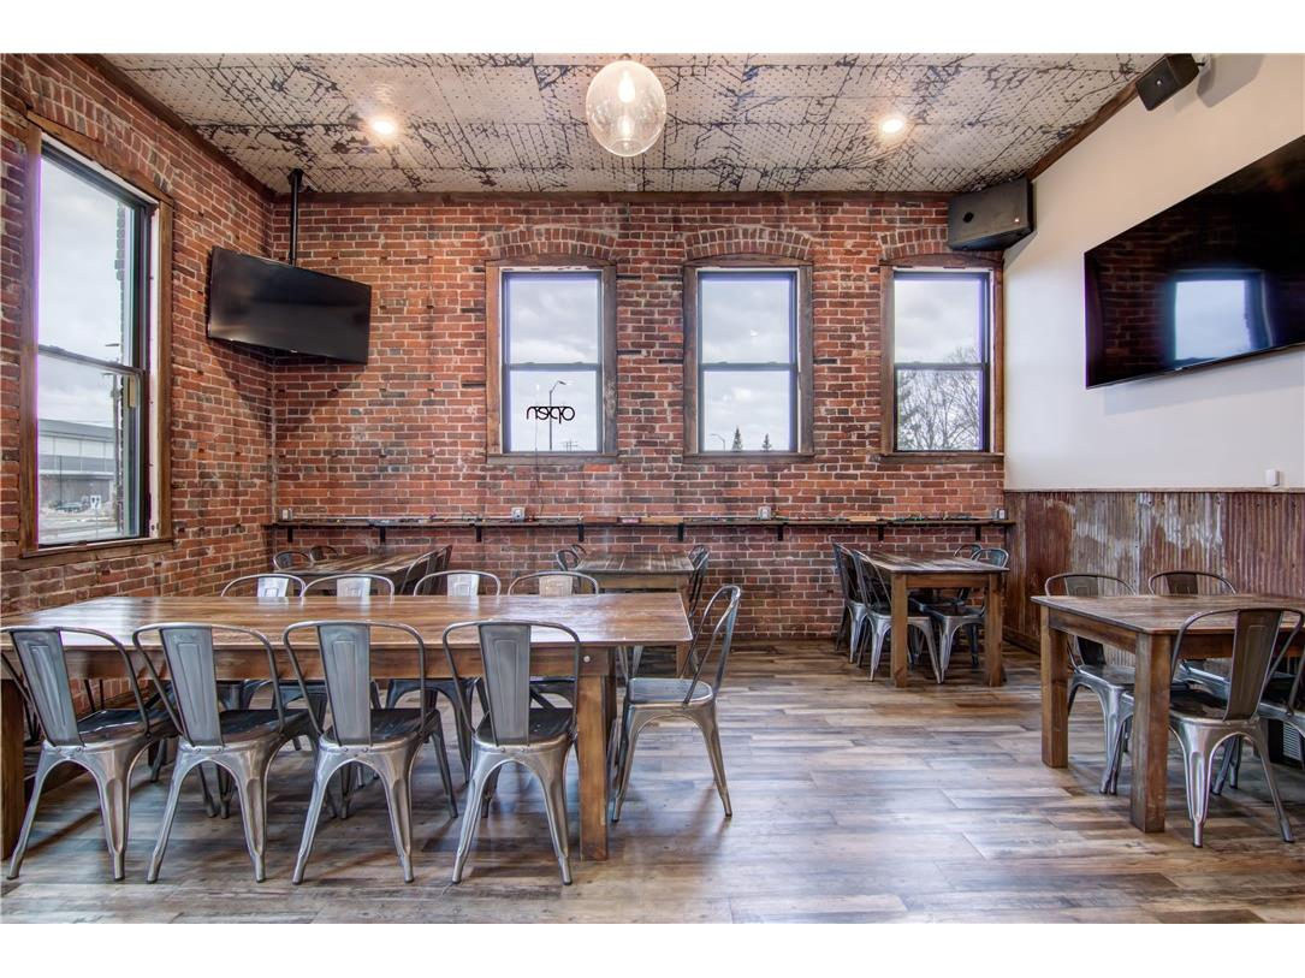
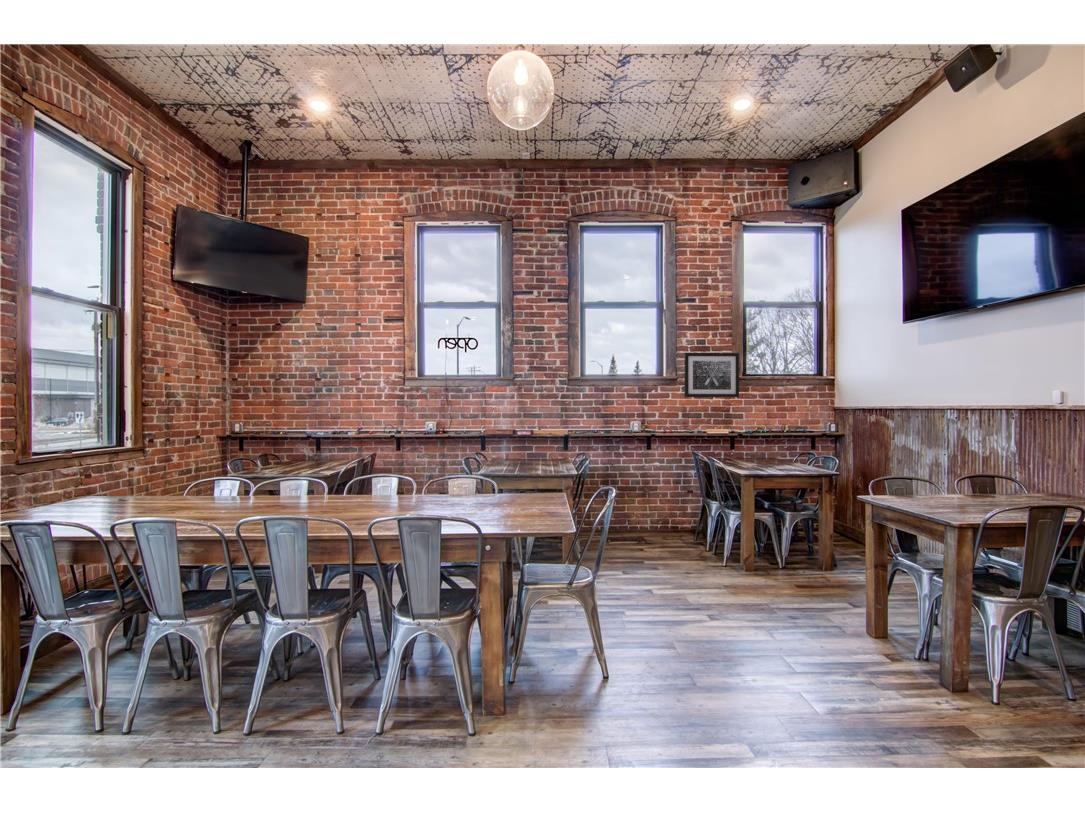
+ wall art [684,352,740,398]
